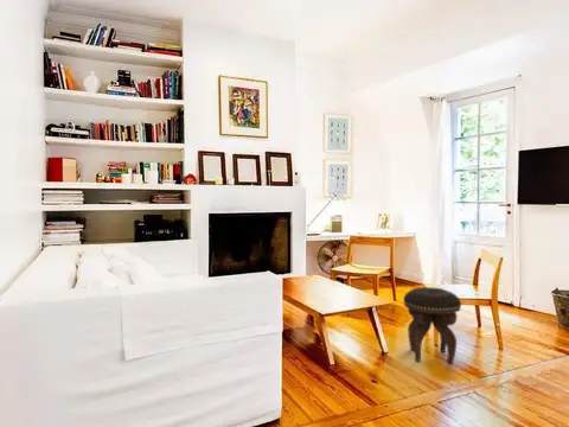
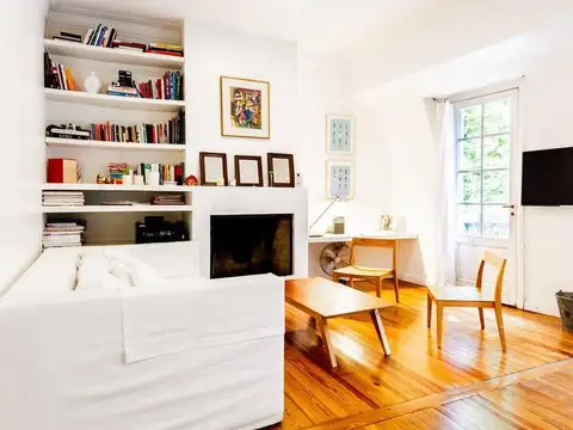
- footstool [402,286,462,364]
